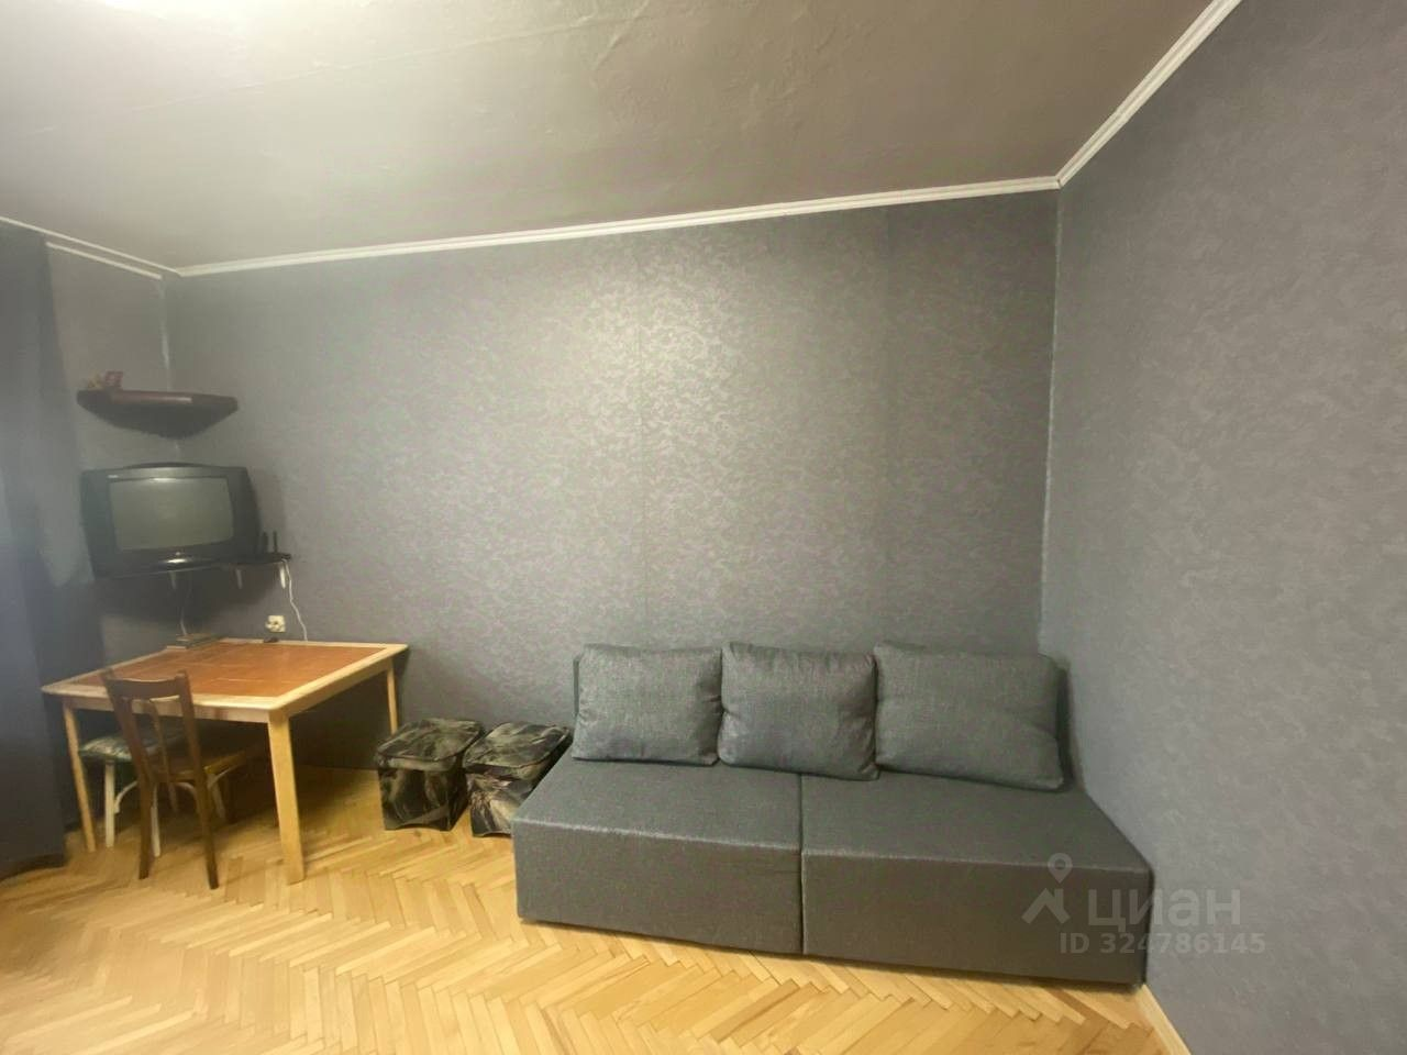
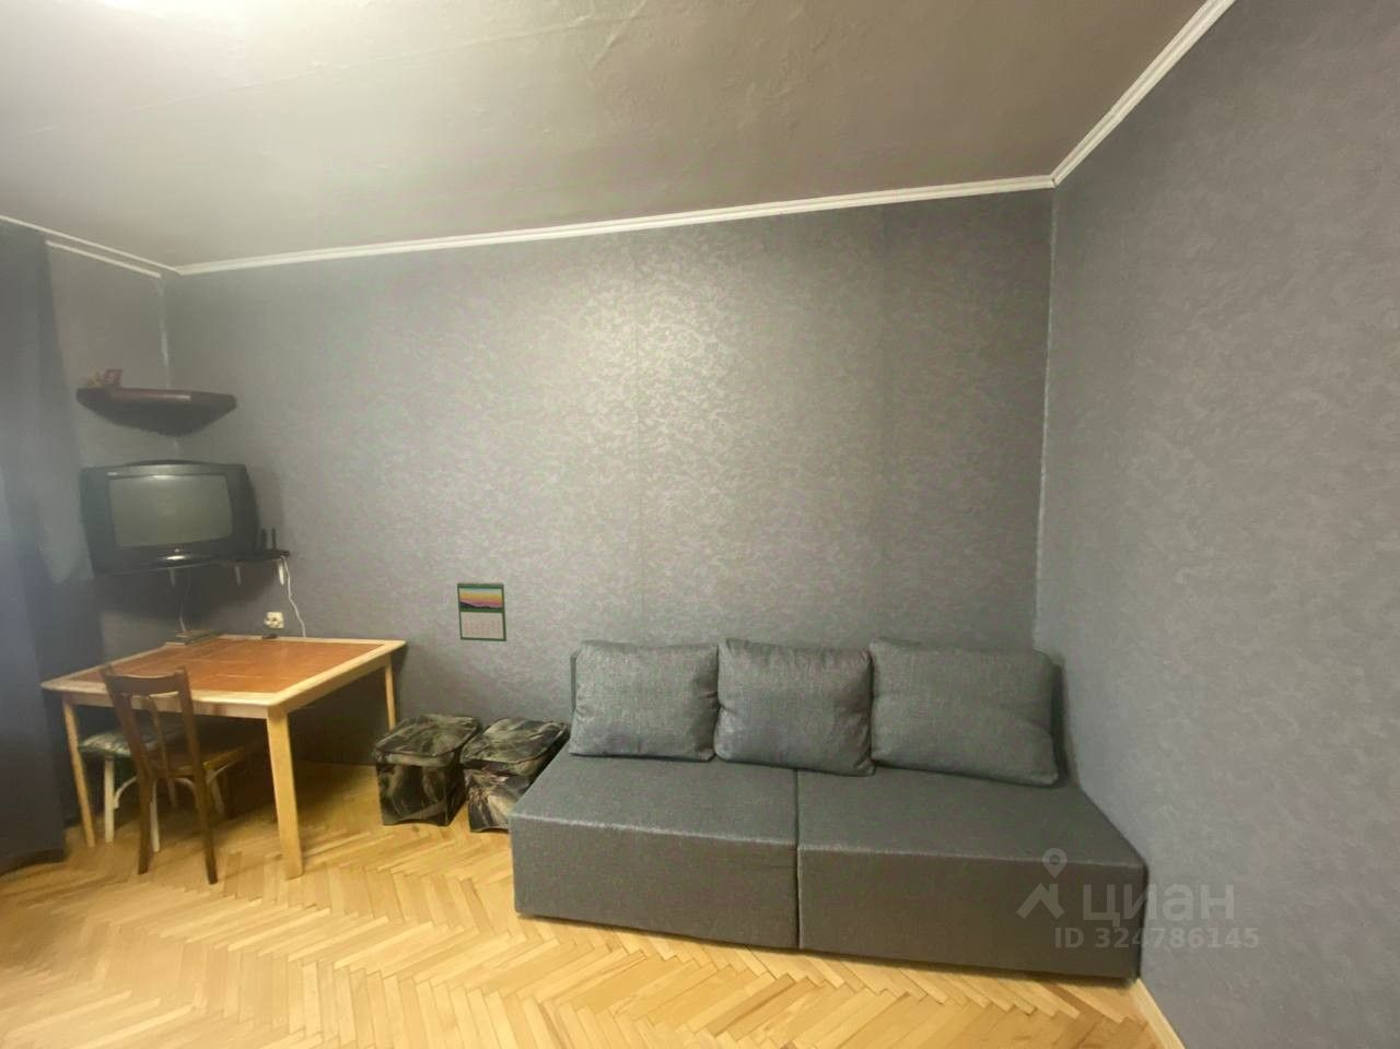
+ calendar [456,580,507,642]
